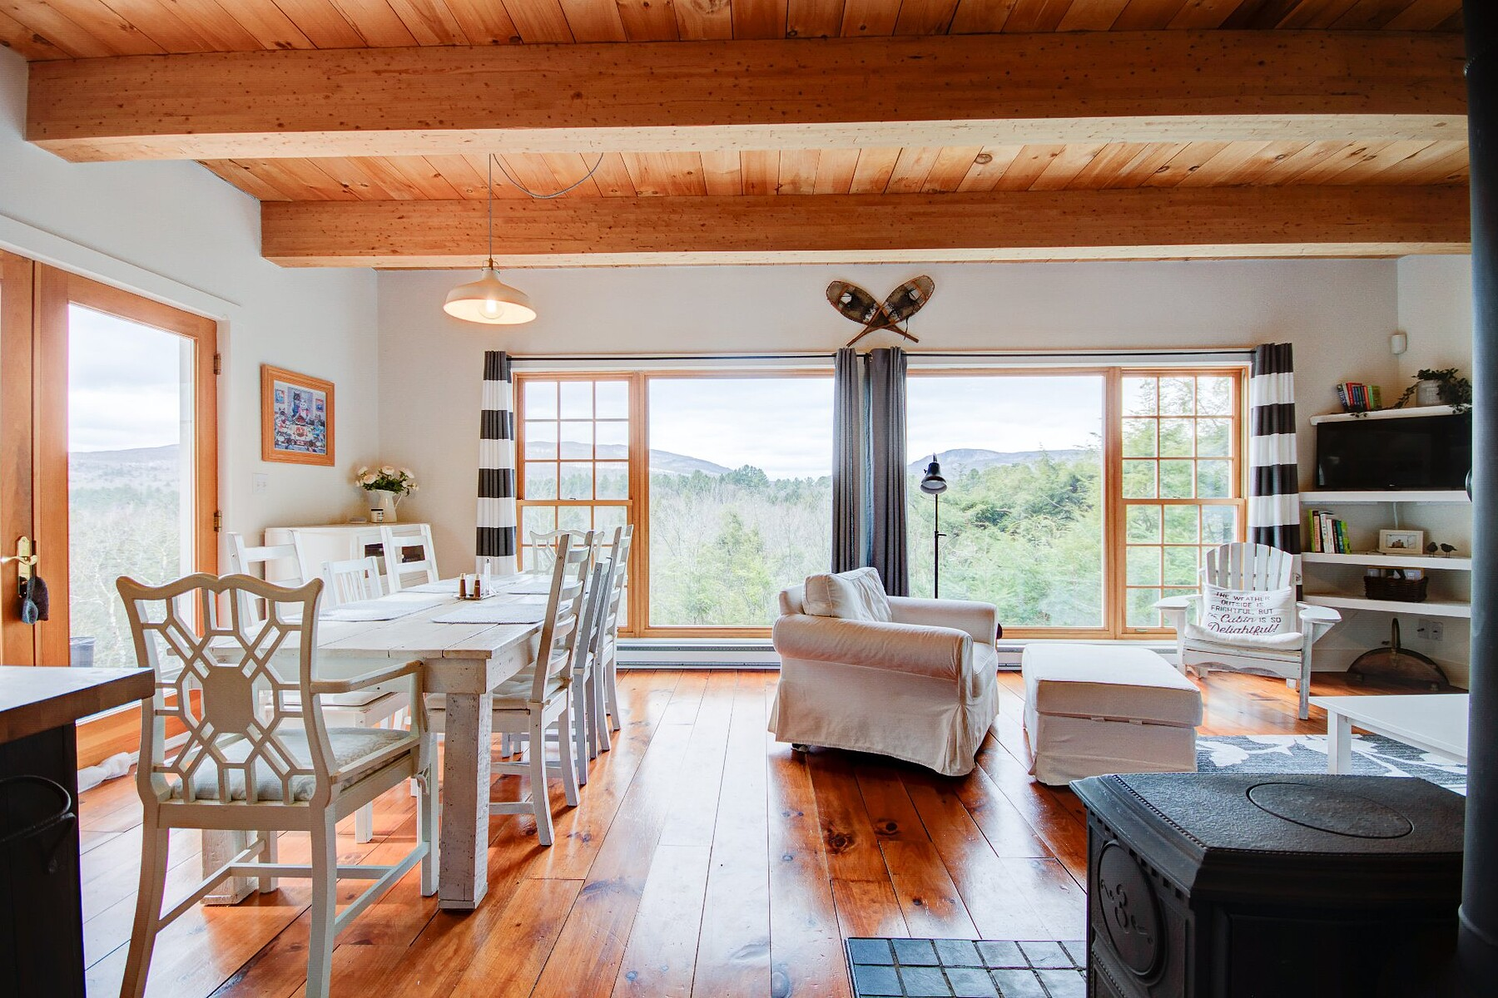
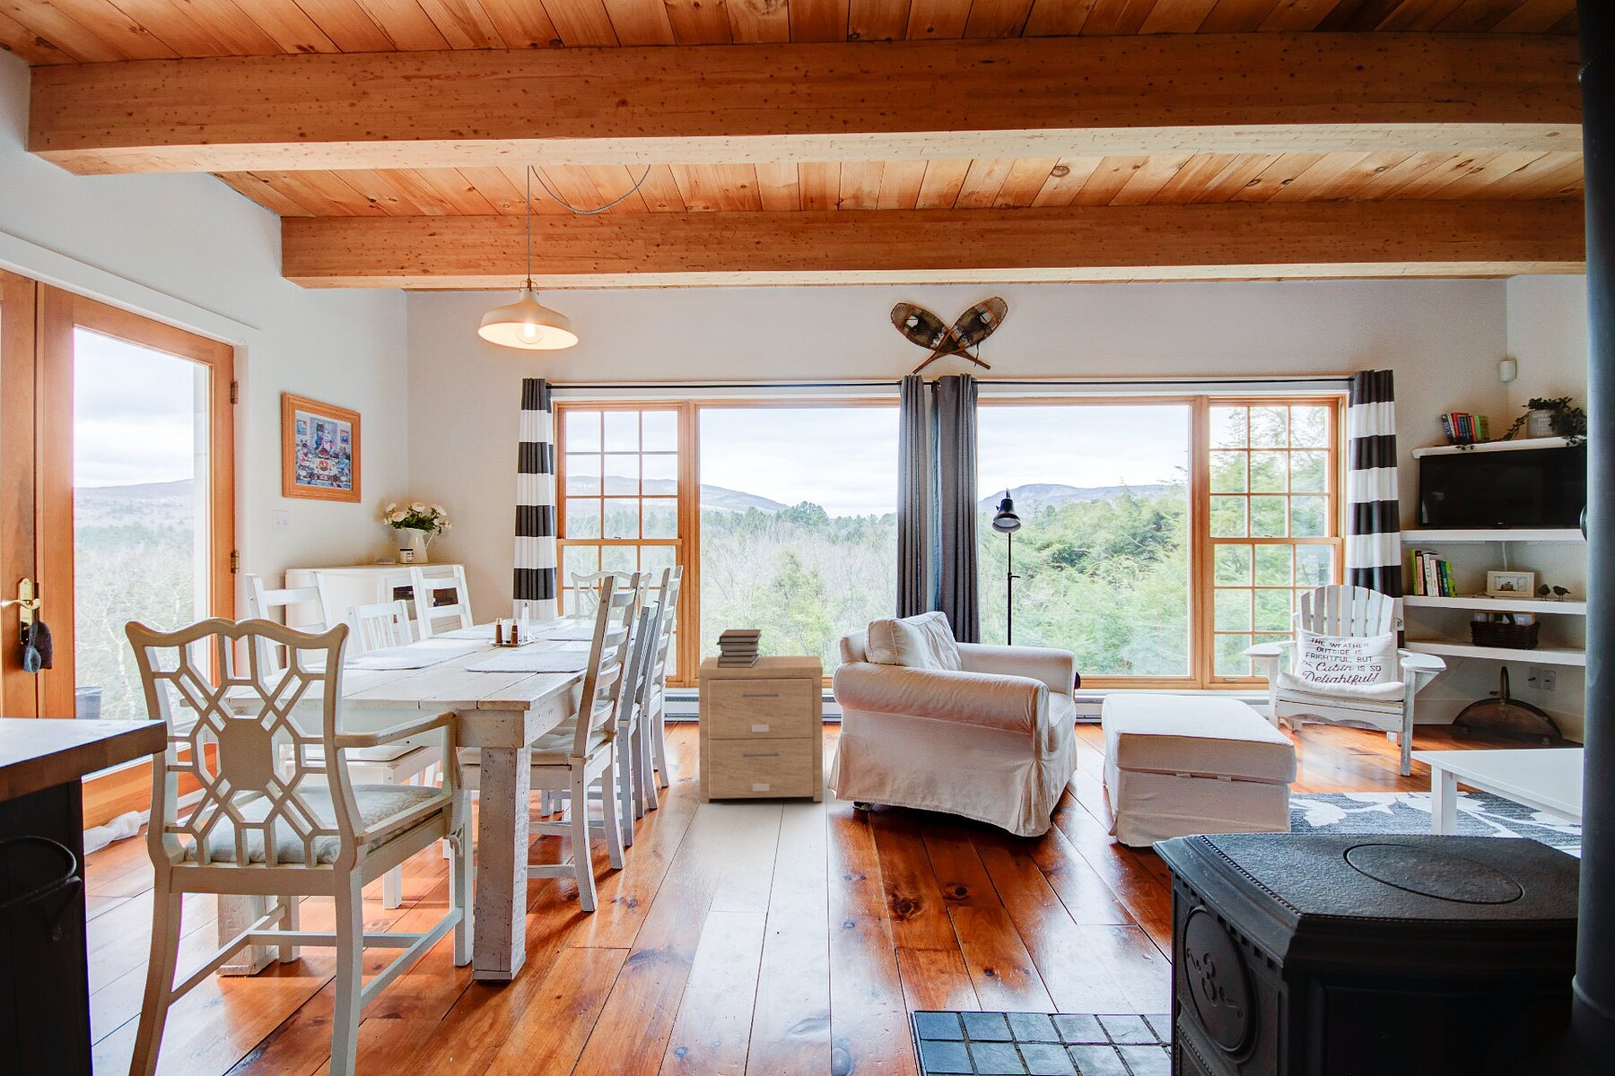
+ book stack [716,628,762,668]
+ side table [697,654,823,805]
